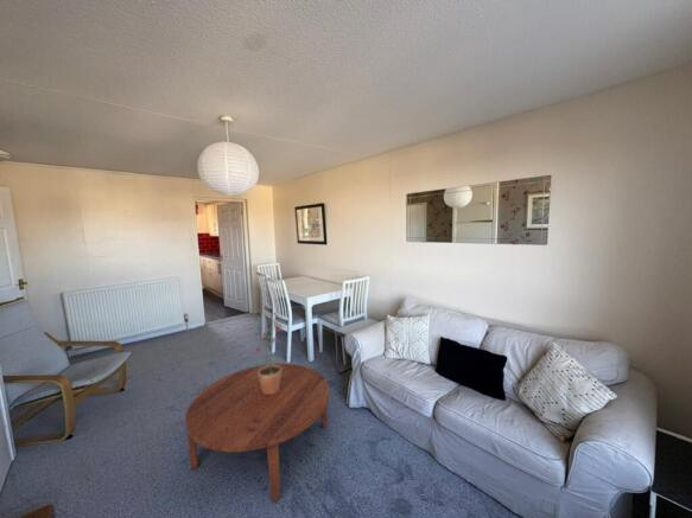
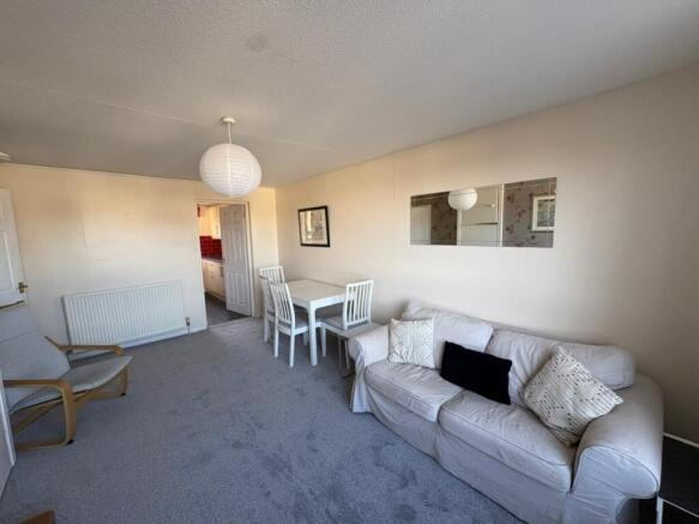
- potted plant [253,324,285,394]
- coffee table [184,363,330,503]
